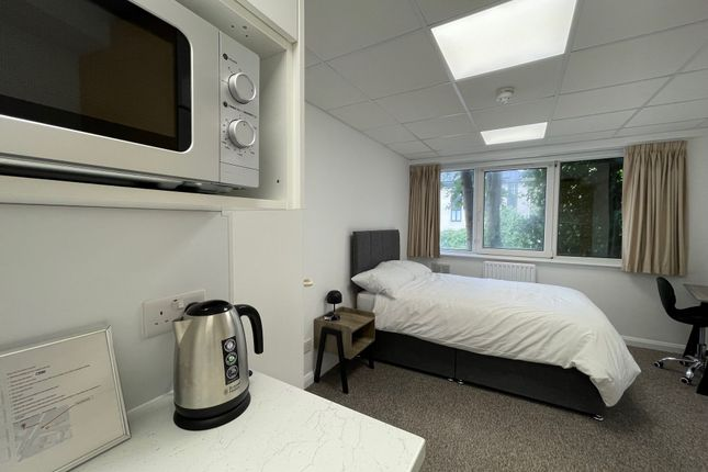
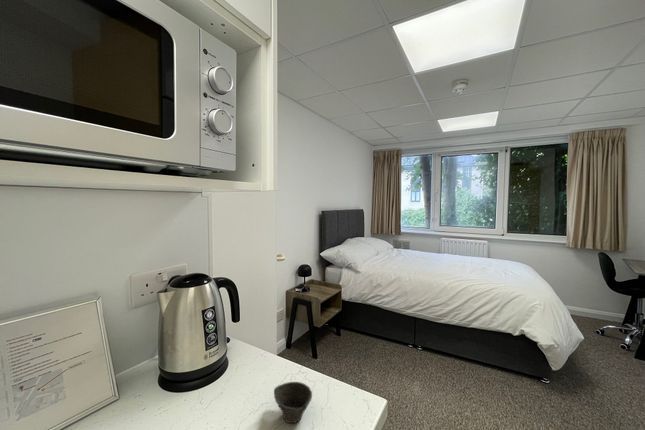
+ cup [273,381,313,424]
